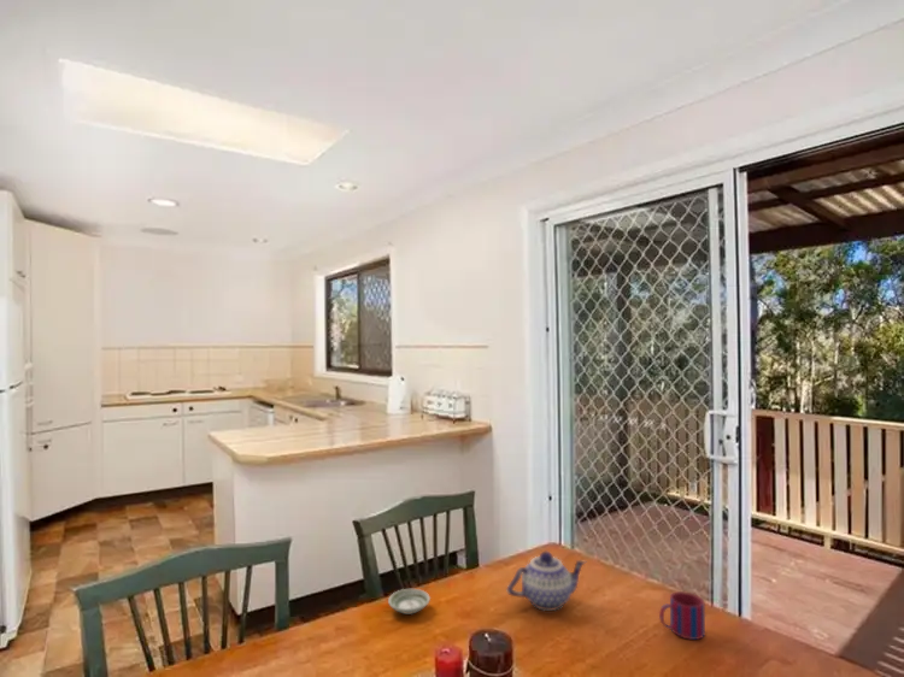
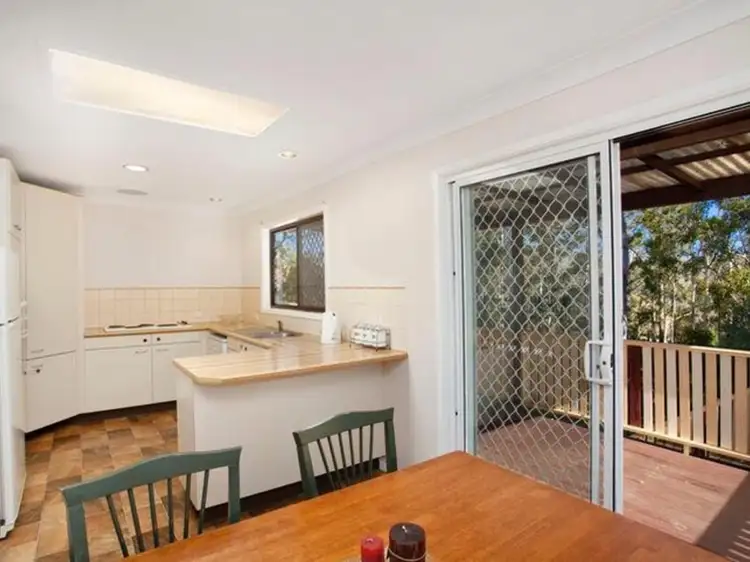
- teapot [506,551,587,612]
- saucer [387,588,432,616]
- mug [658,590,706,641]
